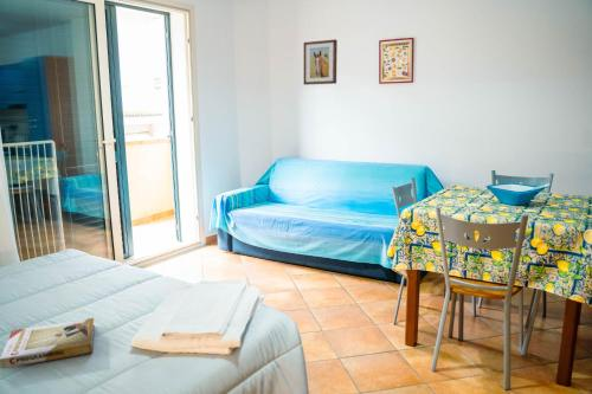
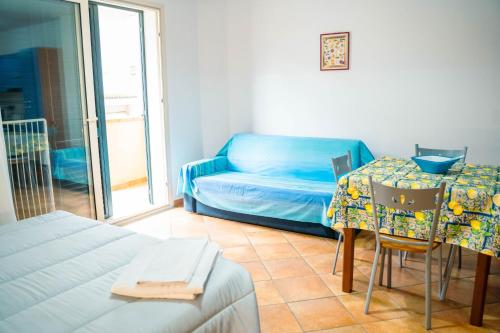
- book [0,317,96,370]
- wall art [303,38,339,86]
